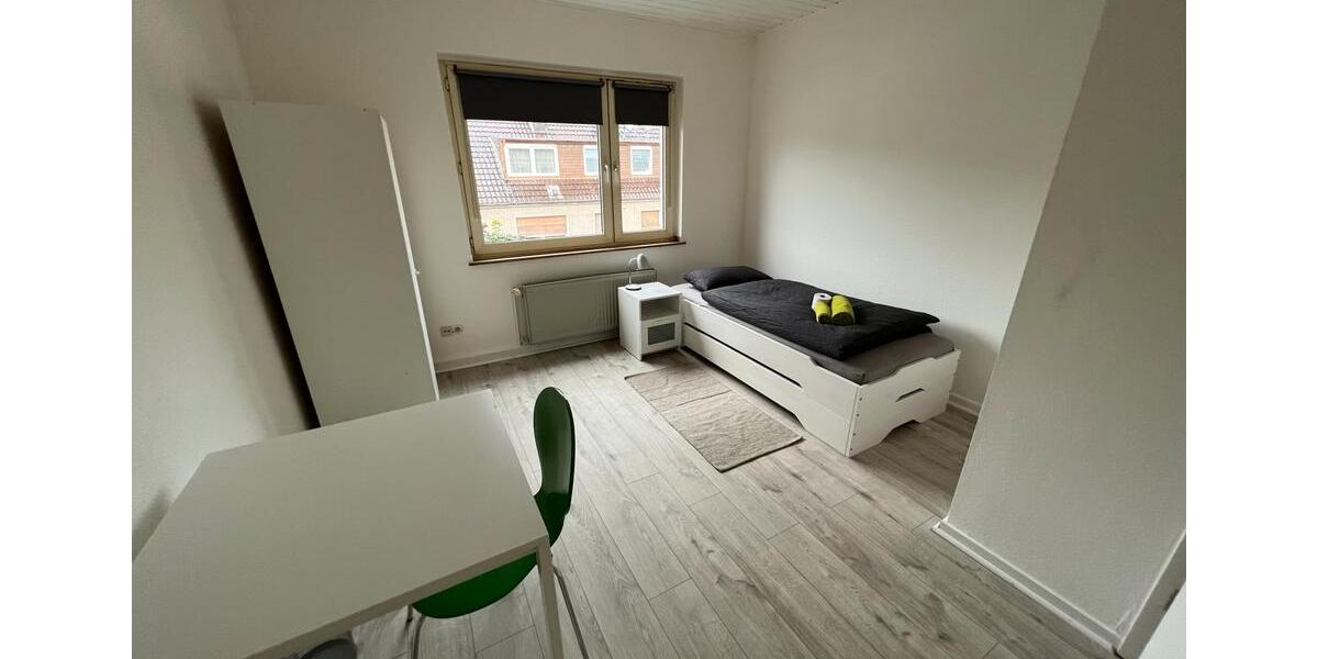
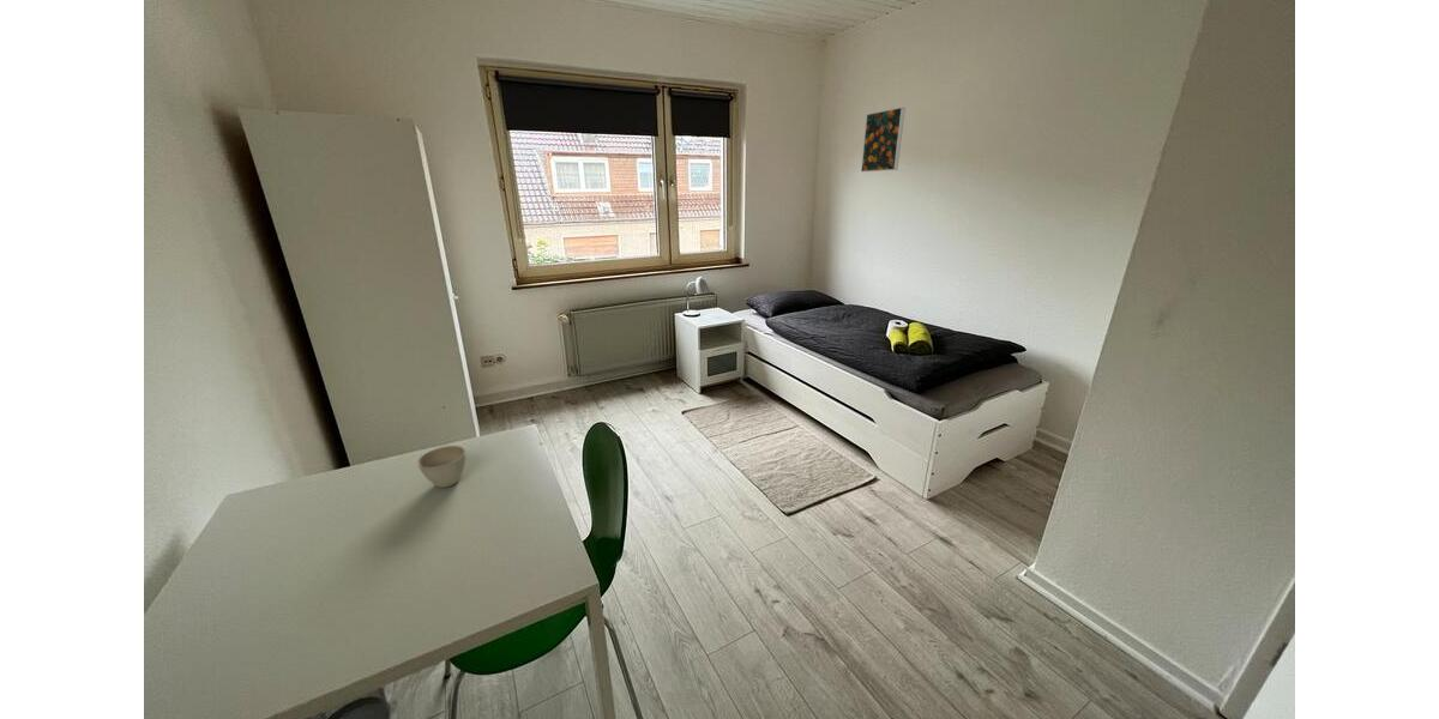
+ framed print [860,107,907,173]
+ flower pot [416,445,466,489]
